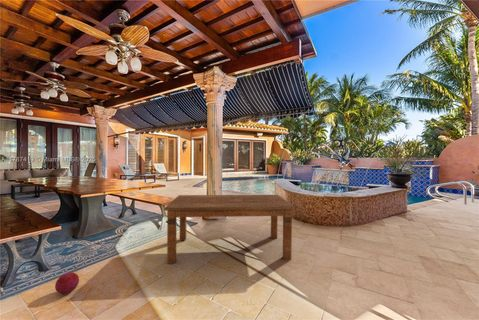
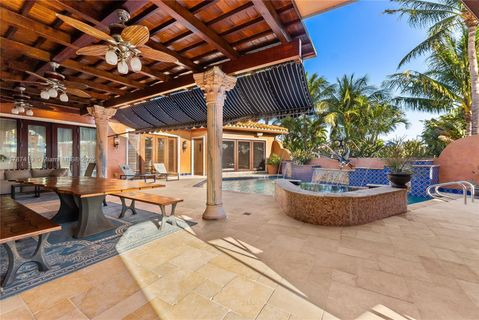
- dining table [163,194,295,265]
- ball [54,271,80,295]
